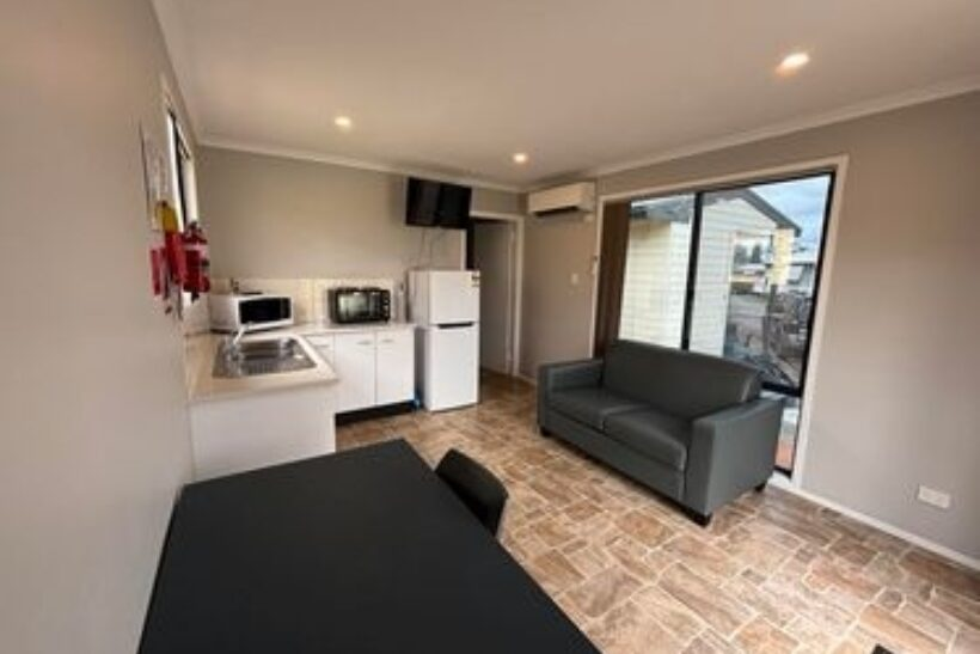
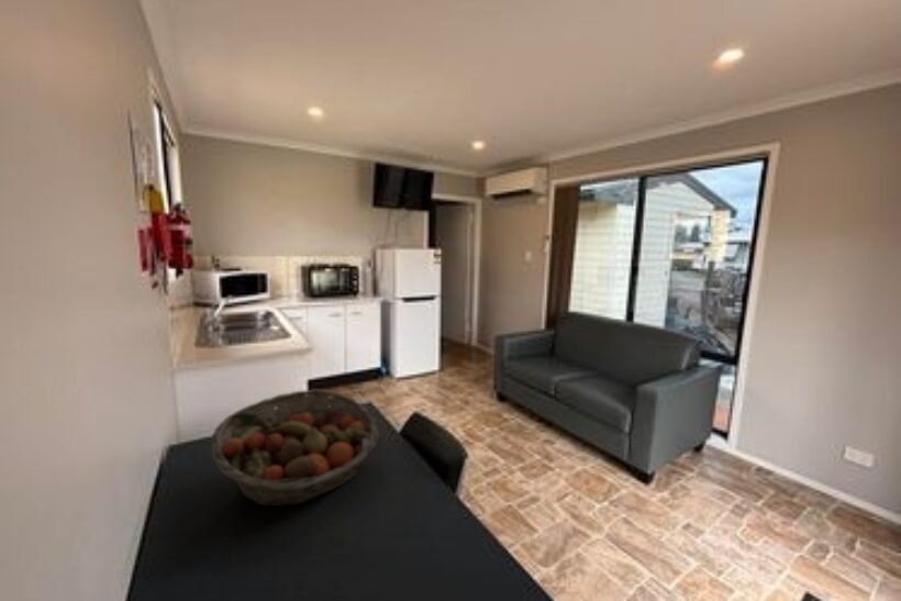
+ fruit basket [211,389,380,508]
